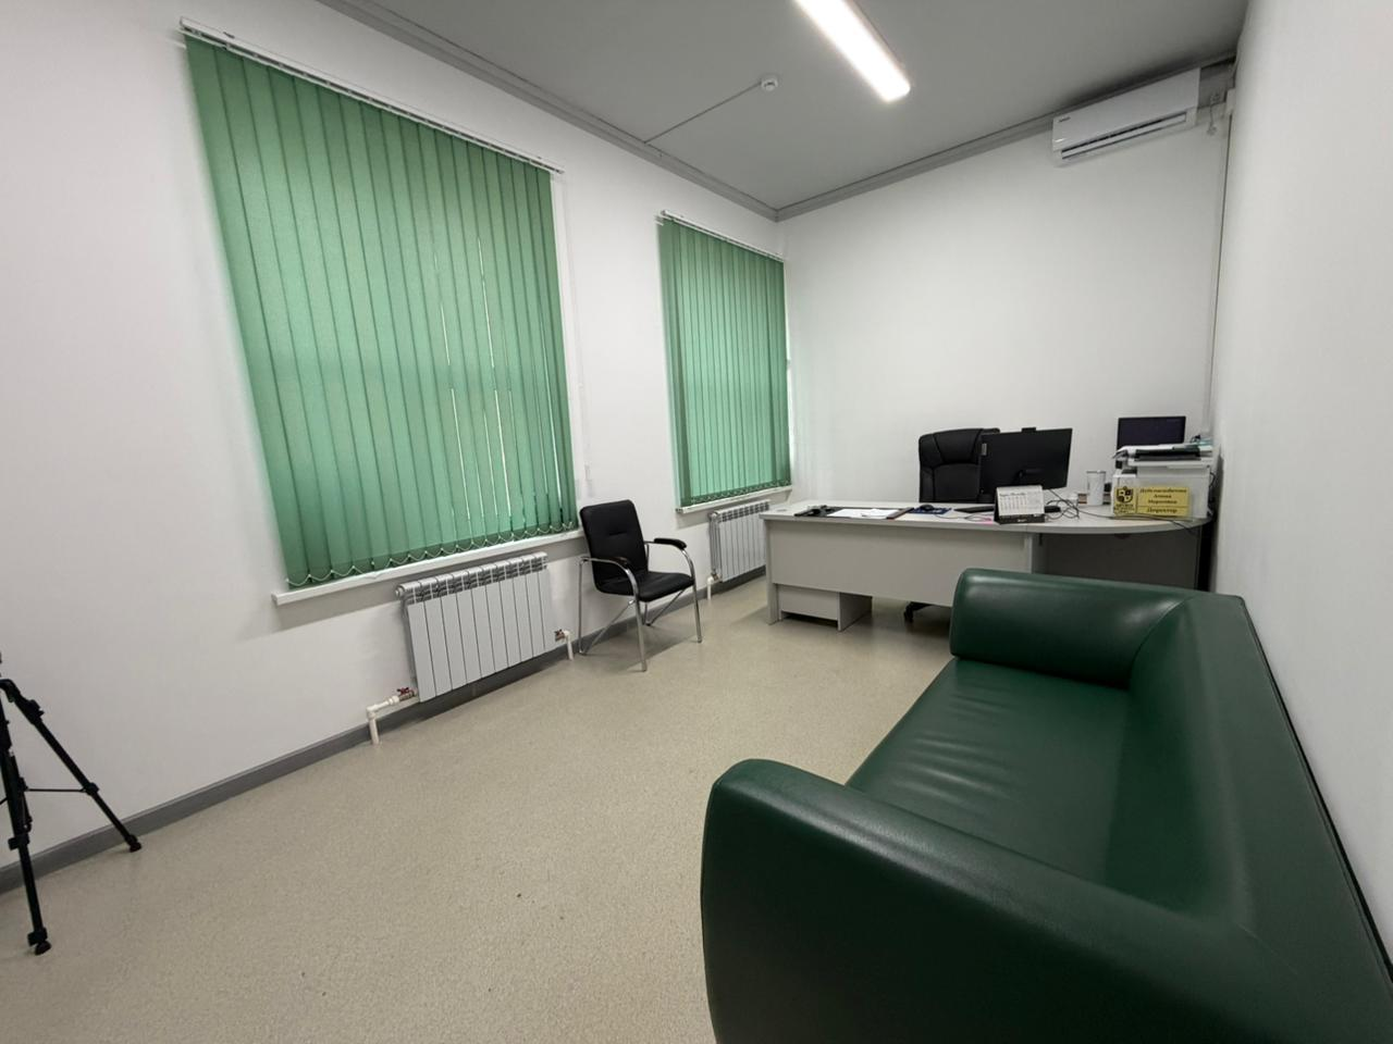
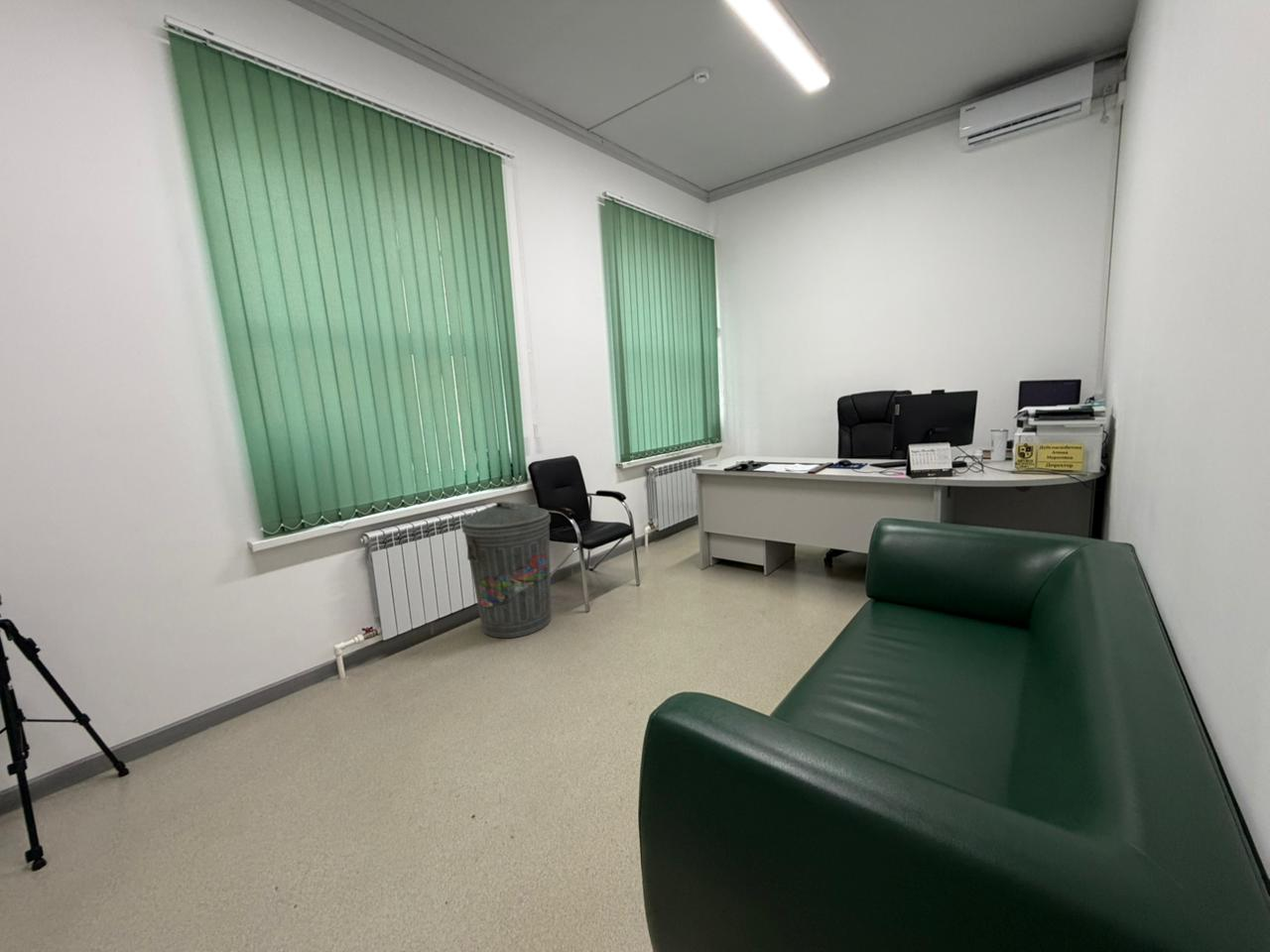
+ trash can [461,500,553,639]
